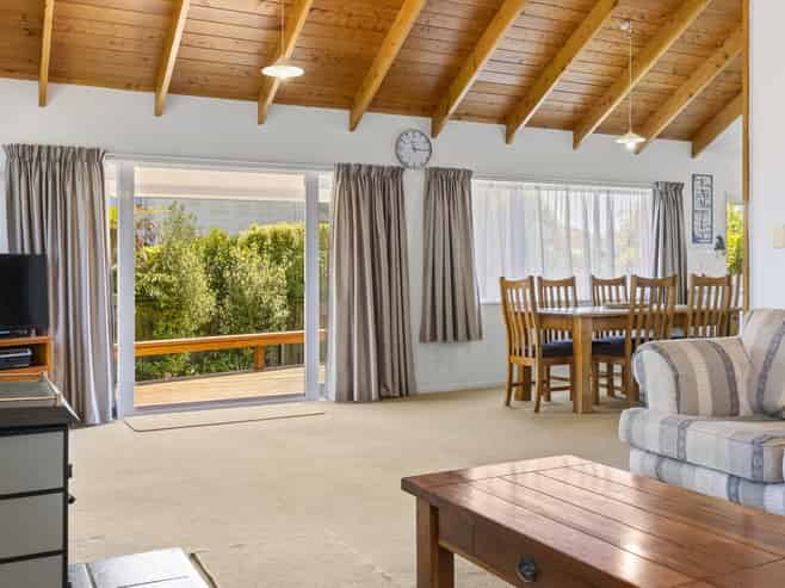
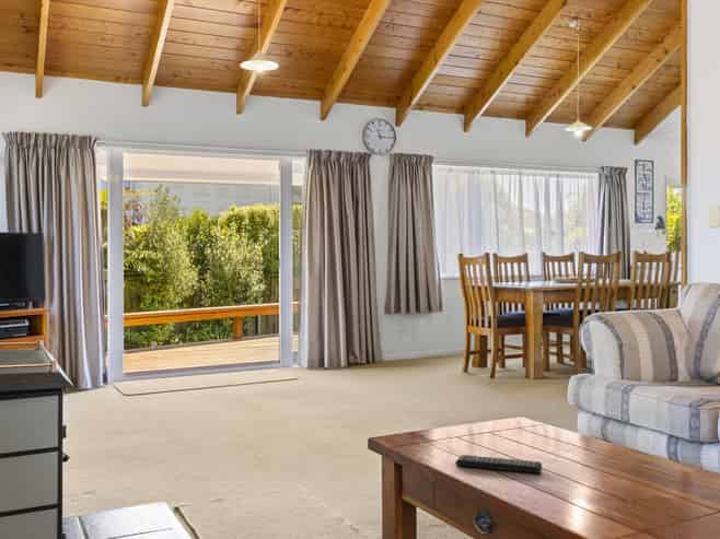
+ remote control [454,454,543,474]
